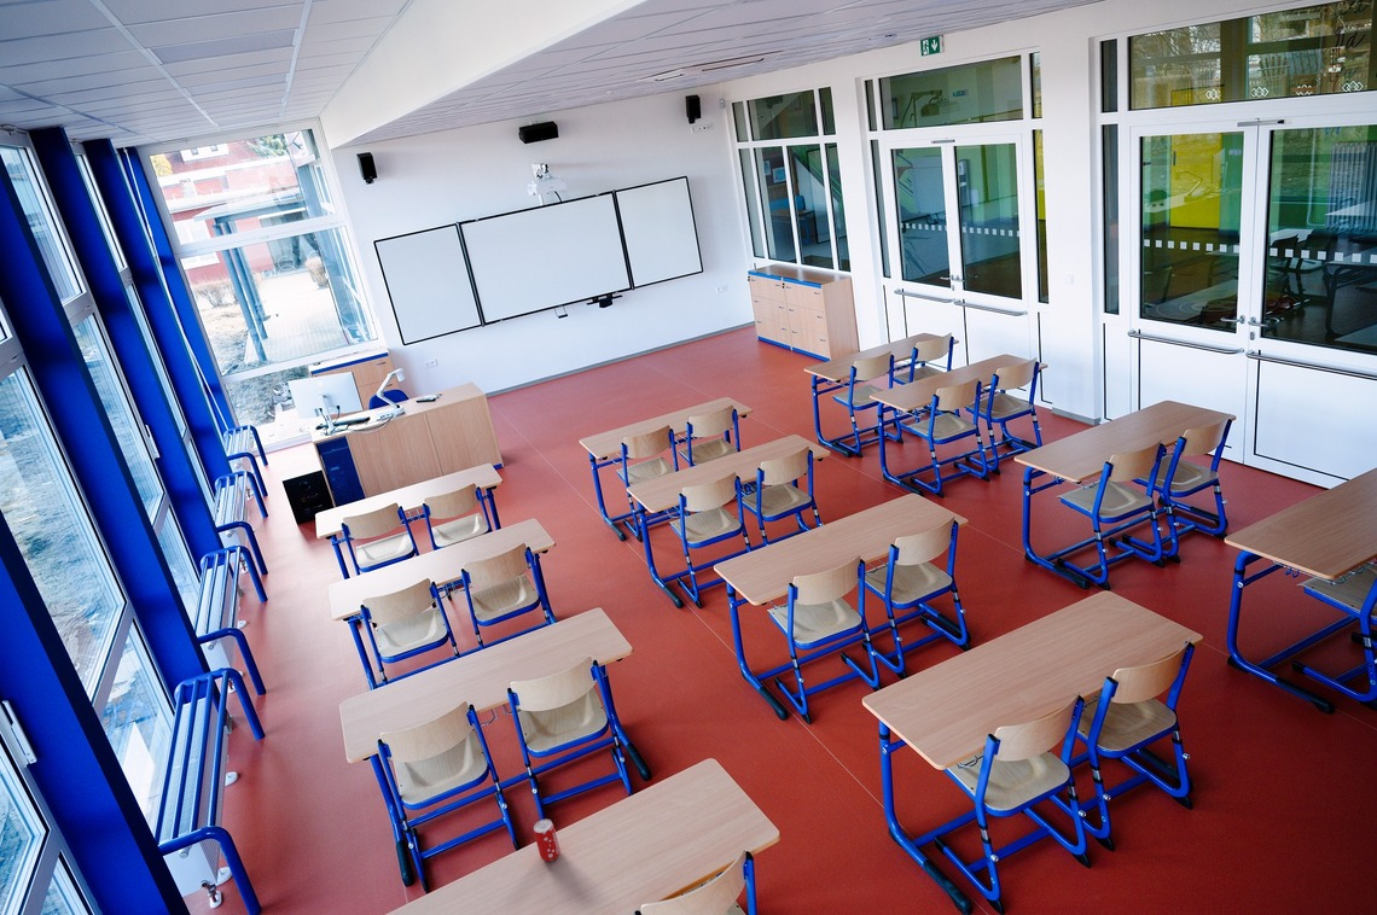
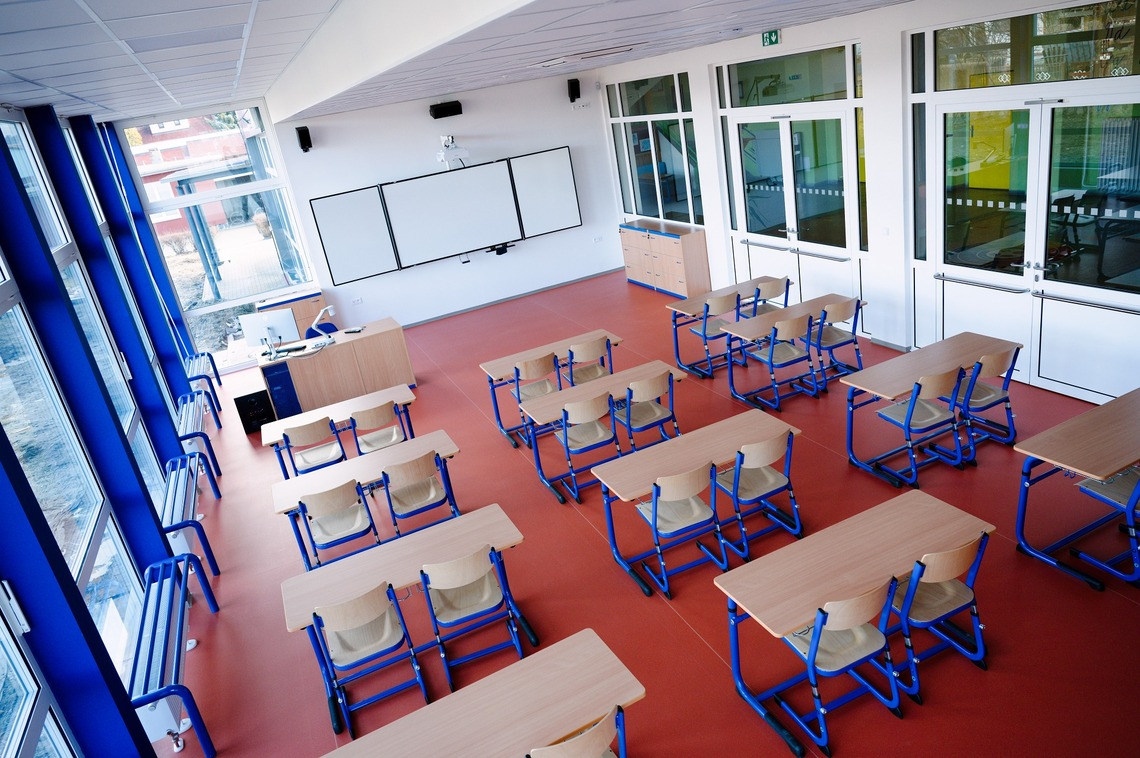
- beverage can [533,818,562,862]
